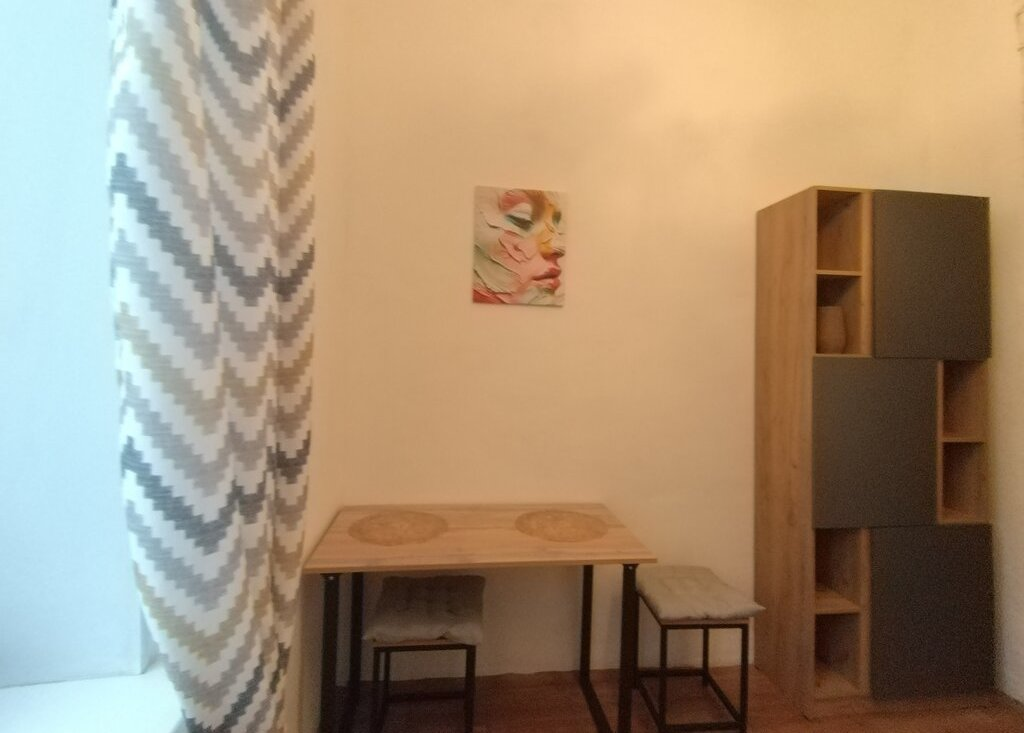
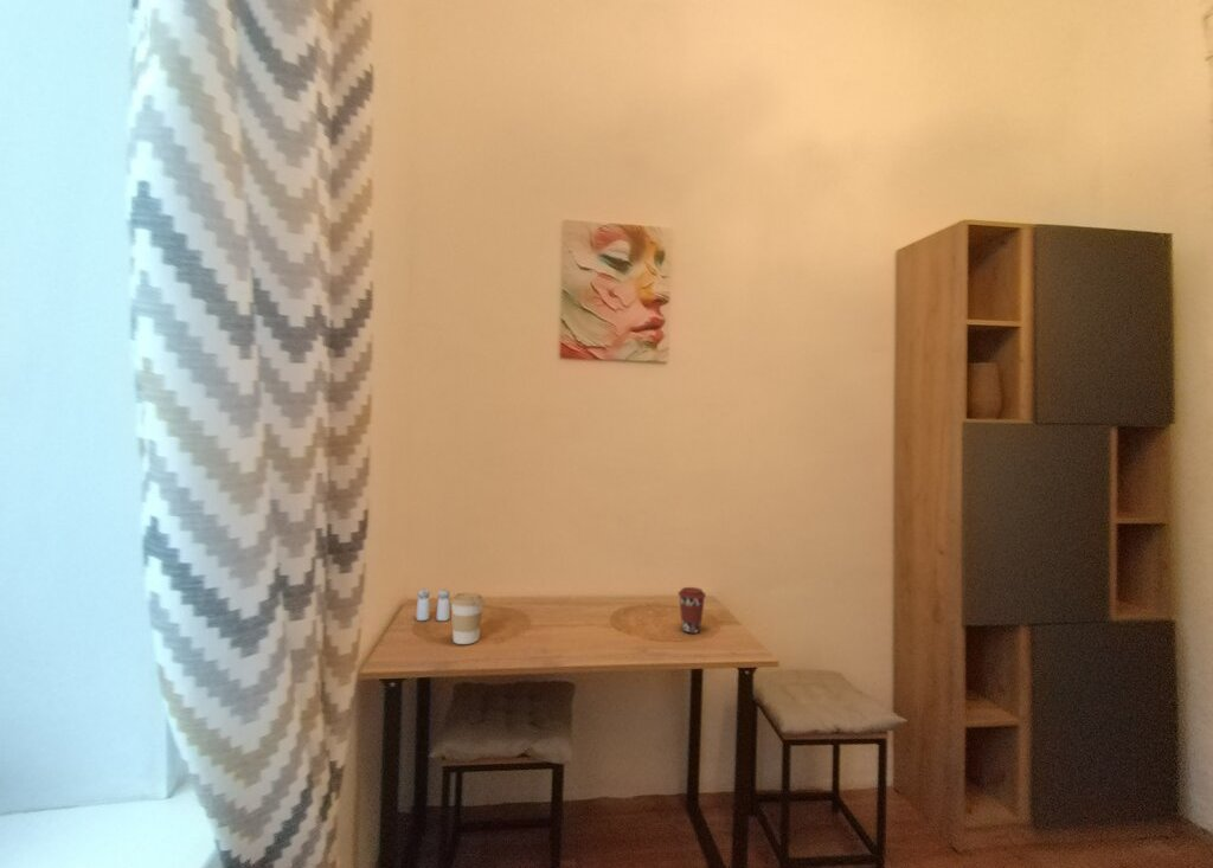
+ coffee cup [449,592,486,645]
+ salt and pepper shaker [416,587,451,622]
+ coffee cup [676,586,707,635]
